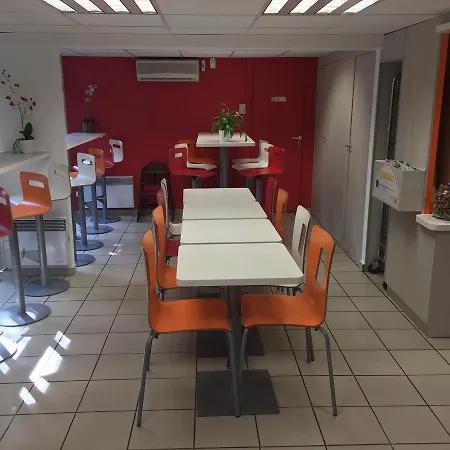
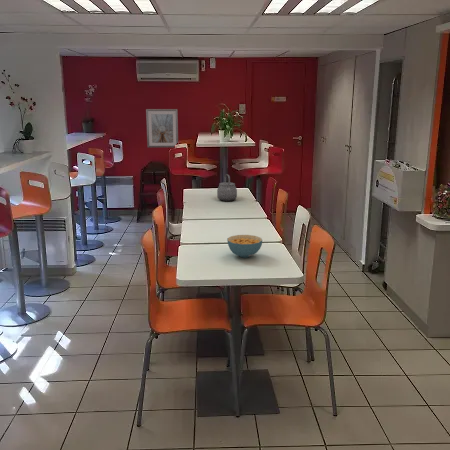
+ cereal bowl [226,234,263,259]
+ tea kettle [216,173,238,202]
+ picture frame [145,108,179,149]
